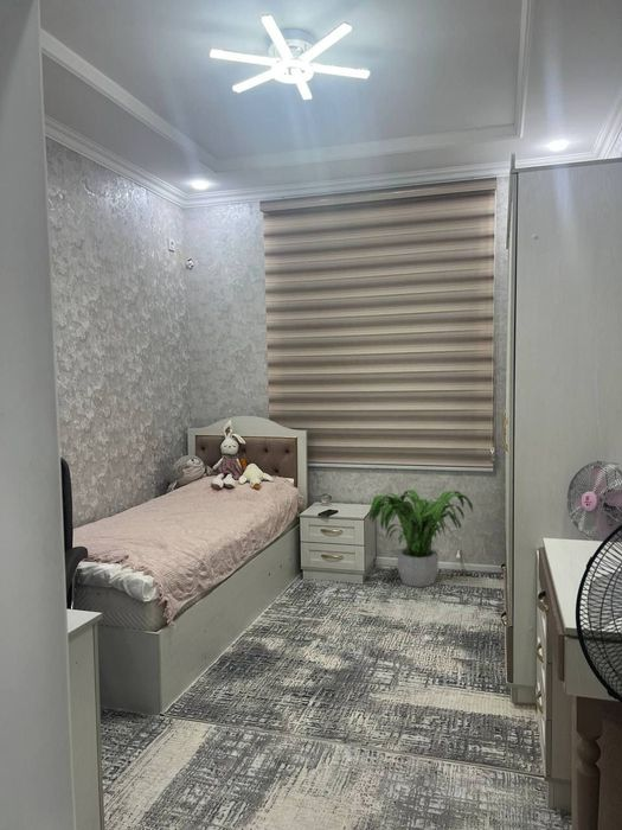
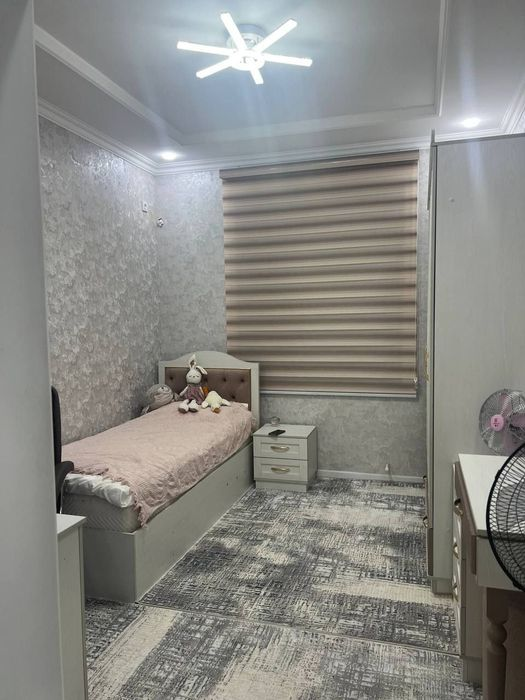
- potted plant [367,489,474,588]
